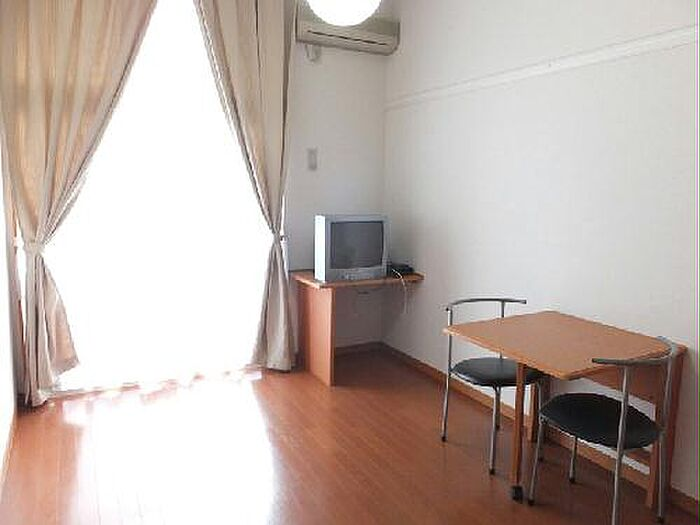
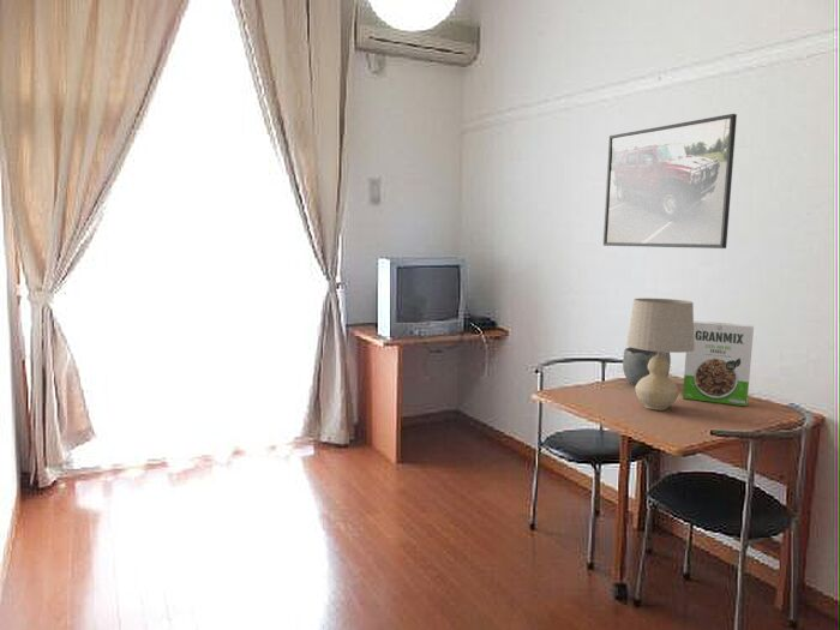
+ bowl [622,347,672,385]
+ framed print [602,113,738,250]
+ cereal box [682,319,755,407]
+ table lamp [625,298,695,412]
